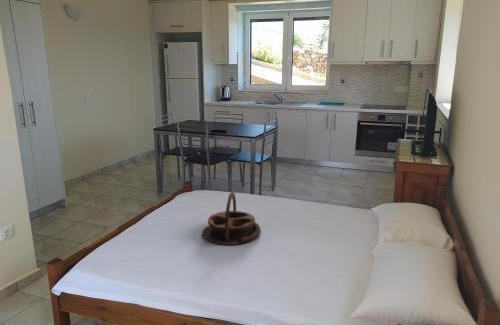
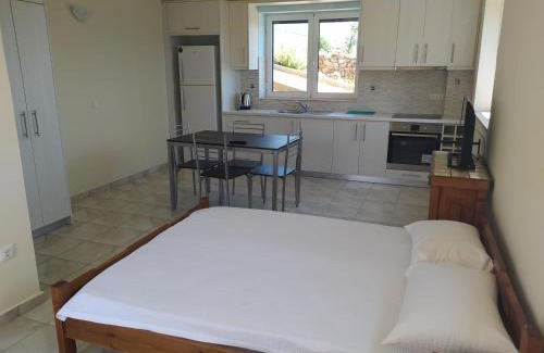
- serving tray [201,191,262,246]
